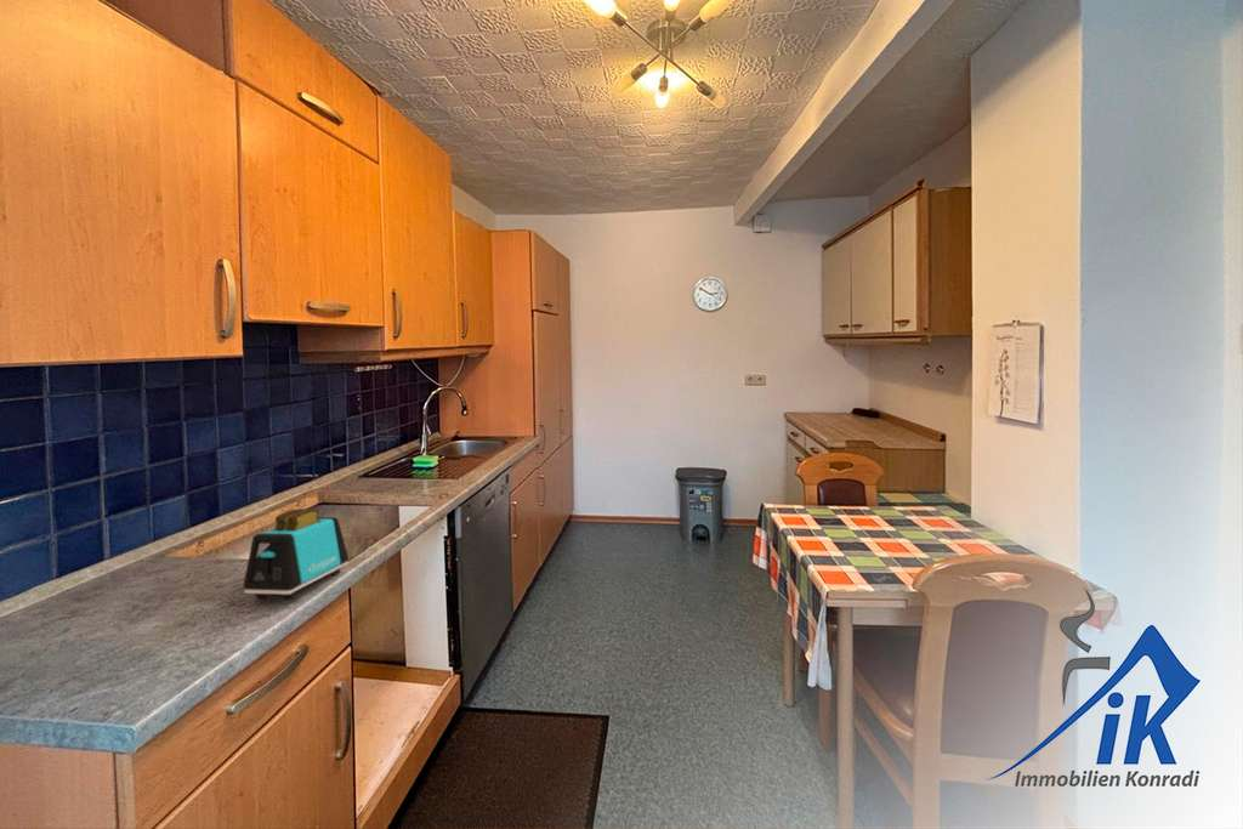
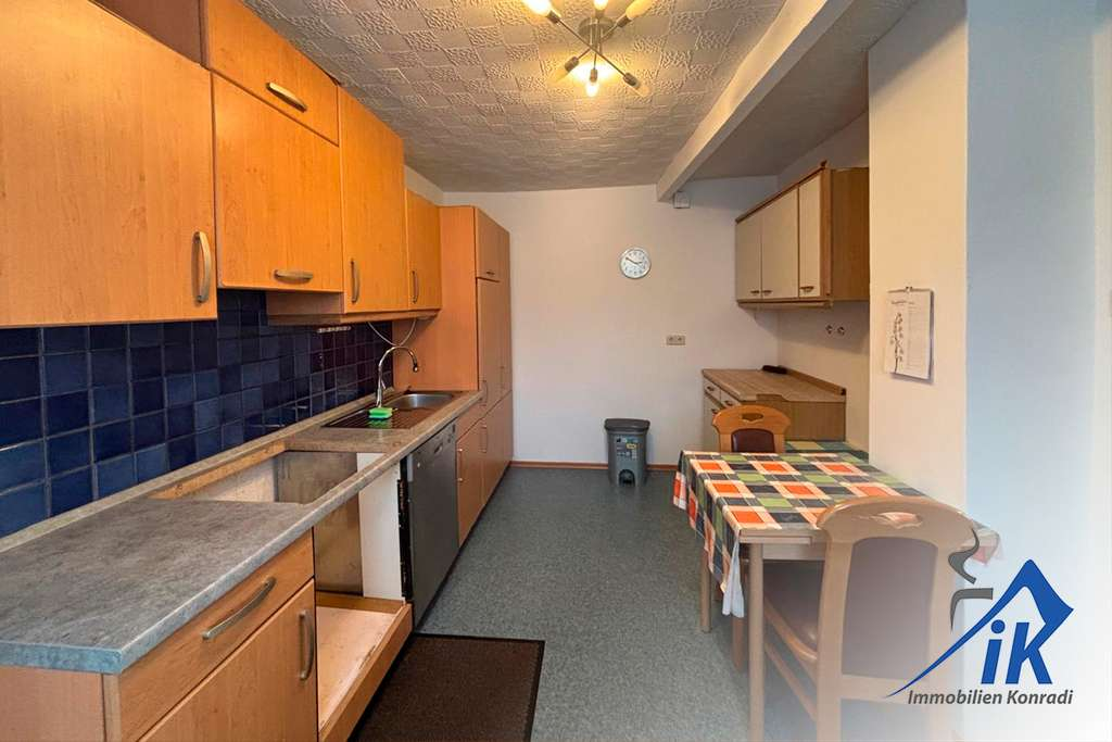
- toaster [243,507,350,602]
